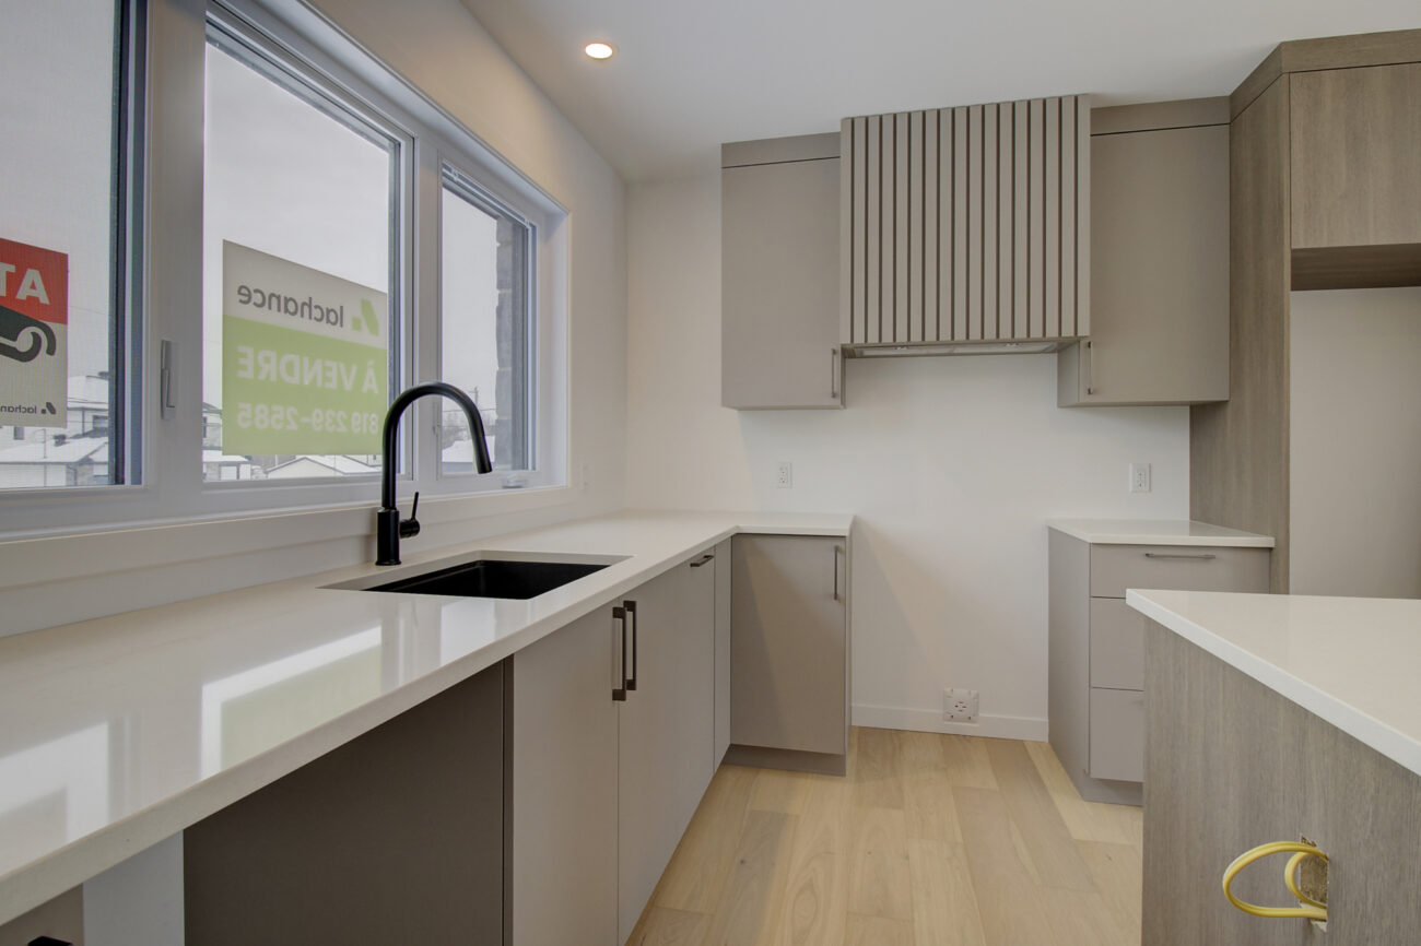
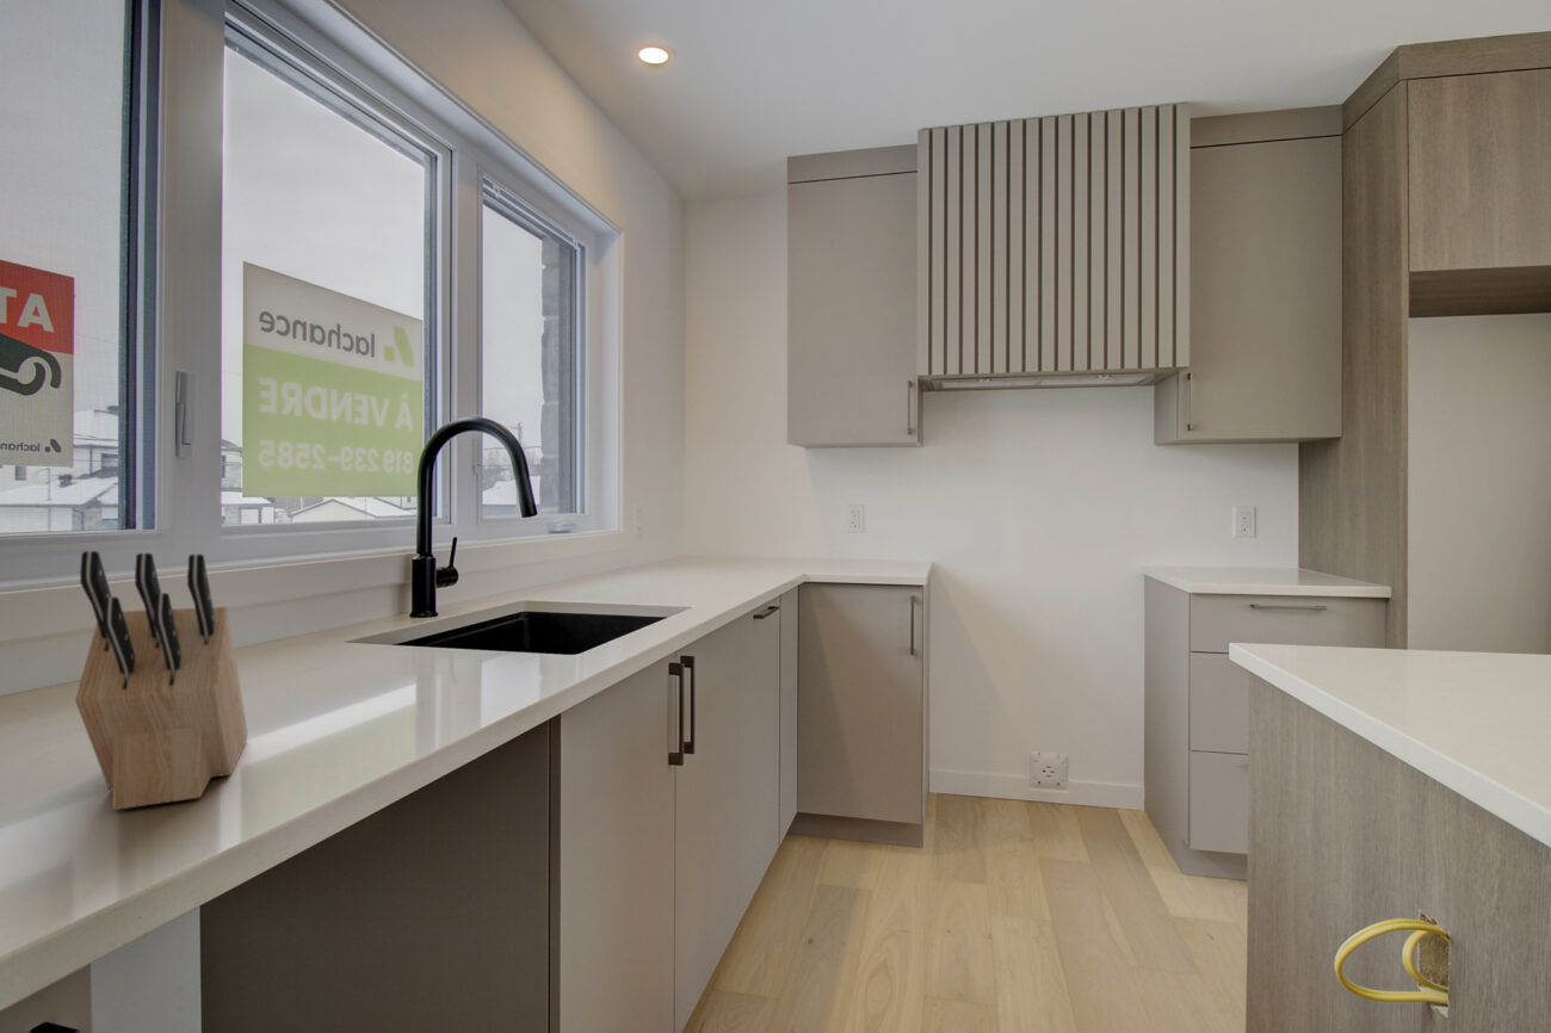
+ knife block [74,550,248,811]
